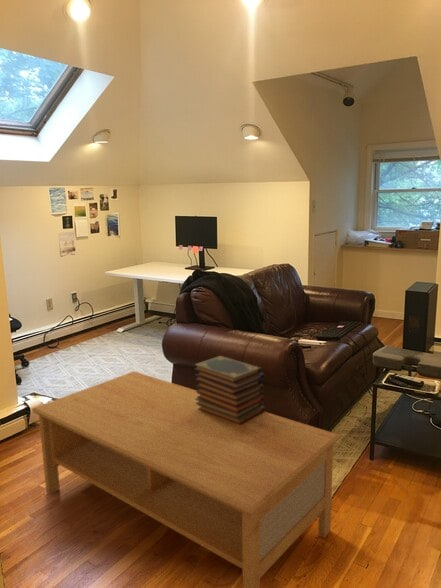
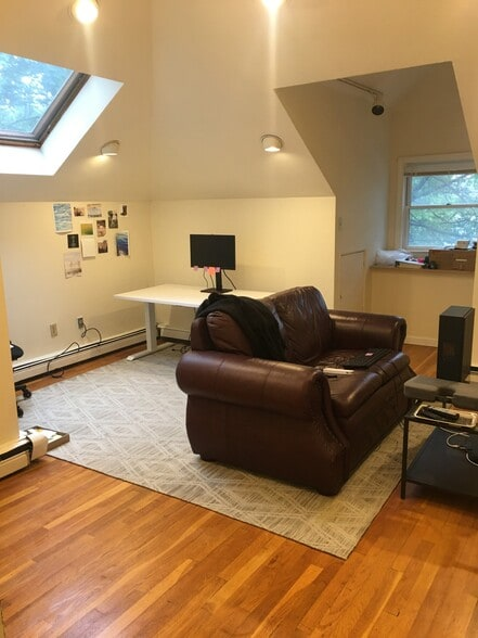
- coffee table [30,370,342,588]
- book stack [193,355,266,425]
